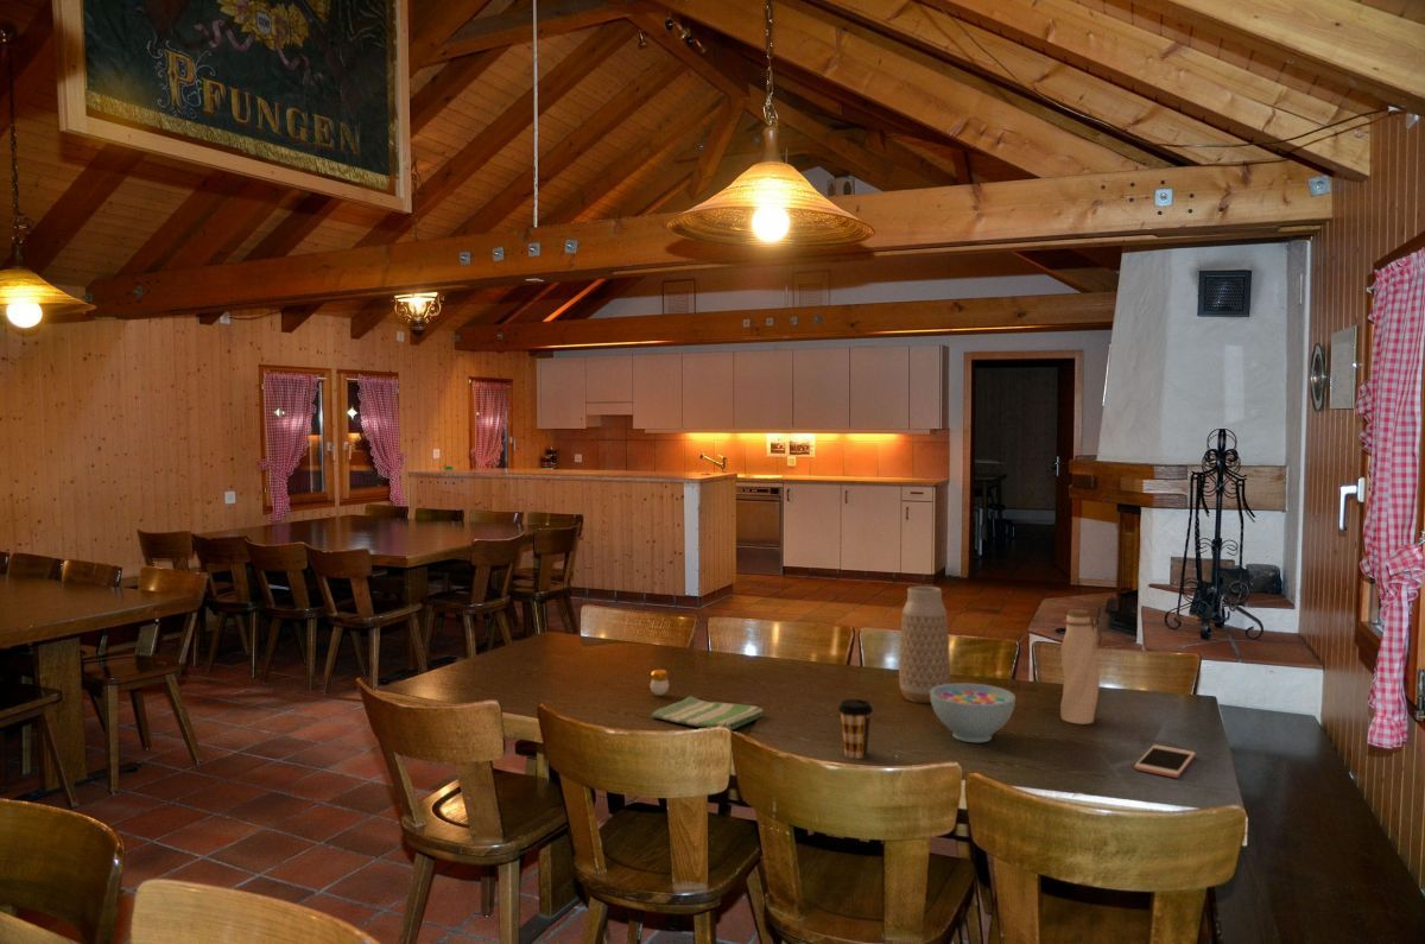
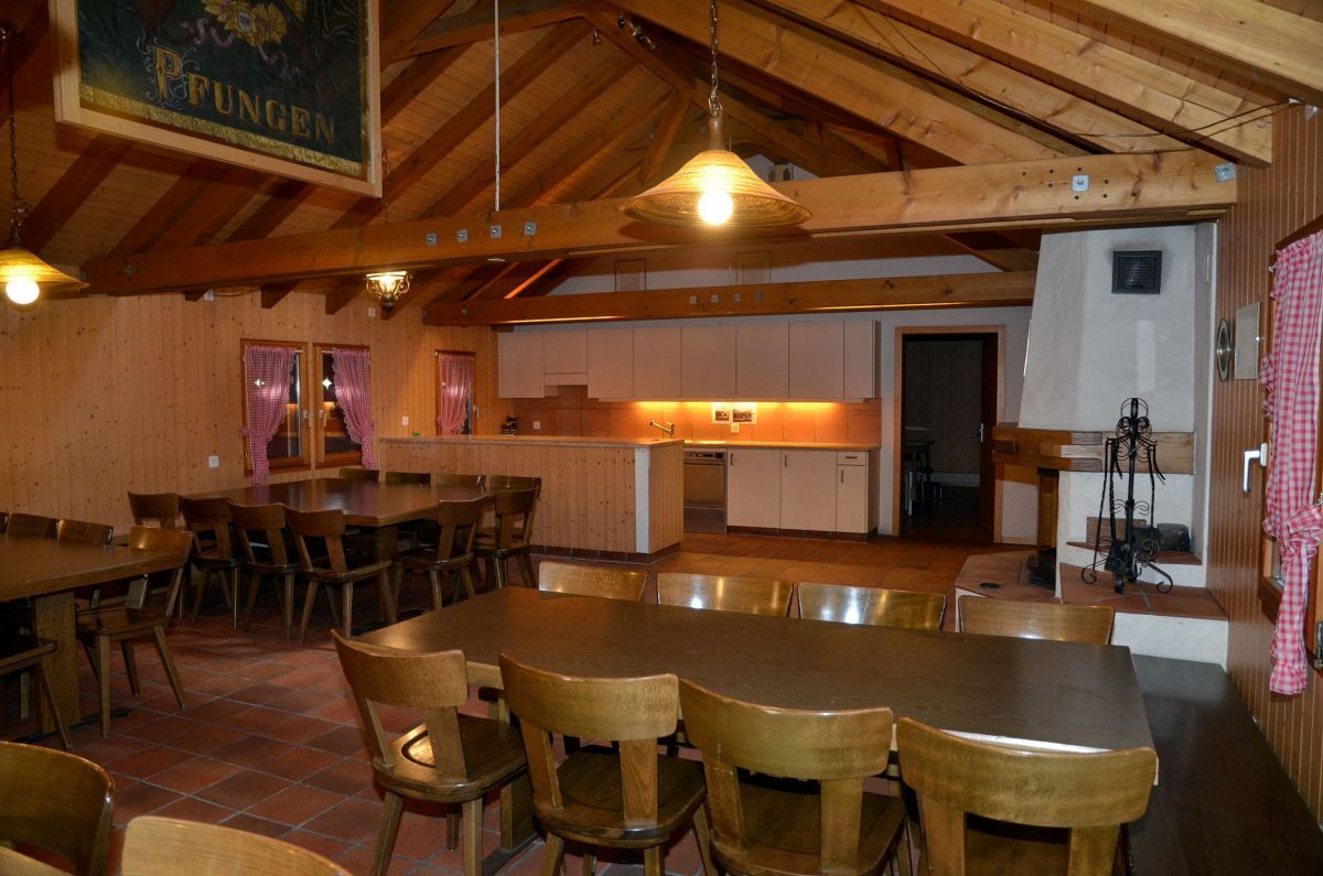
- candle [648,665,670,696]
- vase [898,585,951,704]
- coffee cup [837,698,874,760]
- cell phone [1133,743,1197,779]
- water bottle [1059,608,1103,726]
- dish towel [651,695,765,731]
- bowl [930,682,1016,743]
